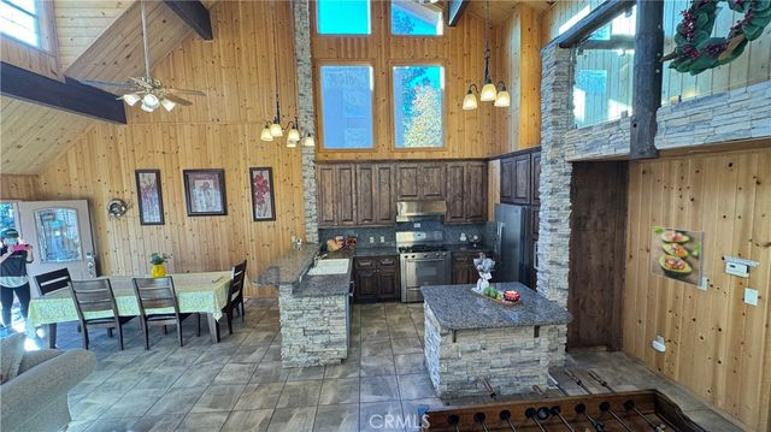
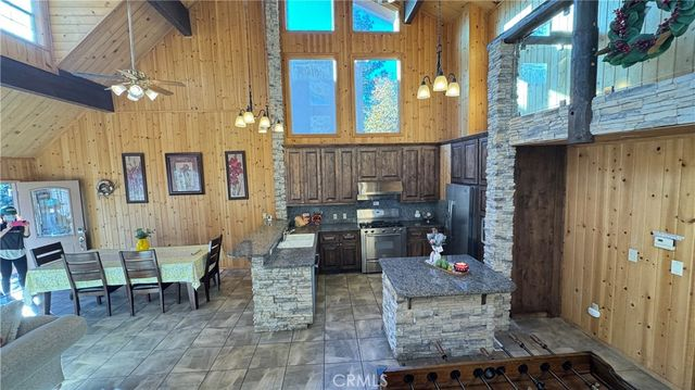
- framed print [649,225,706,288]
